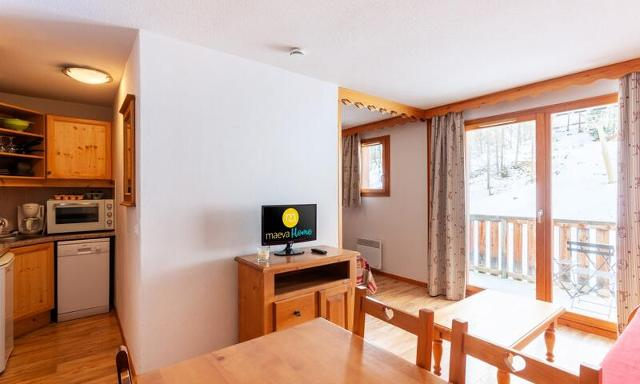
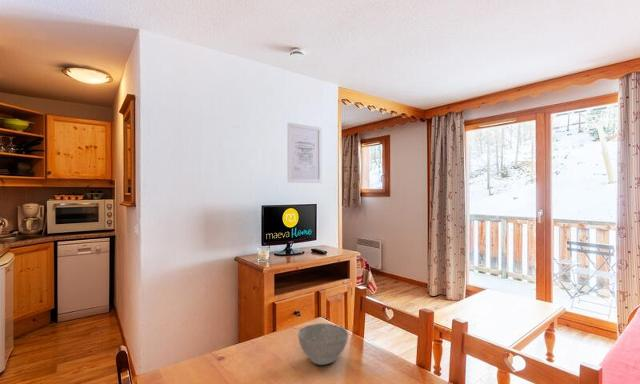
+ wall art [286,122,323,184]
+ bowl [297,322,349,366]
